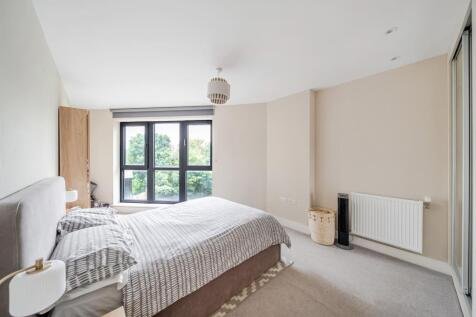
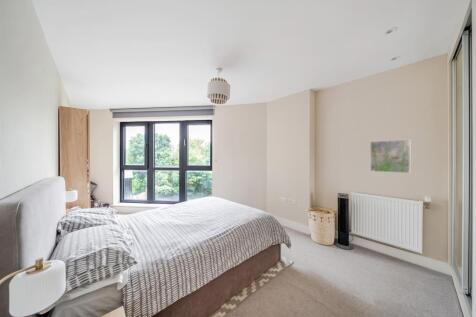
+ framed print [369,138,412,174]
